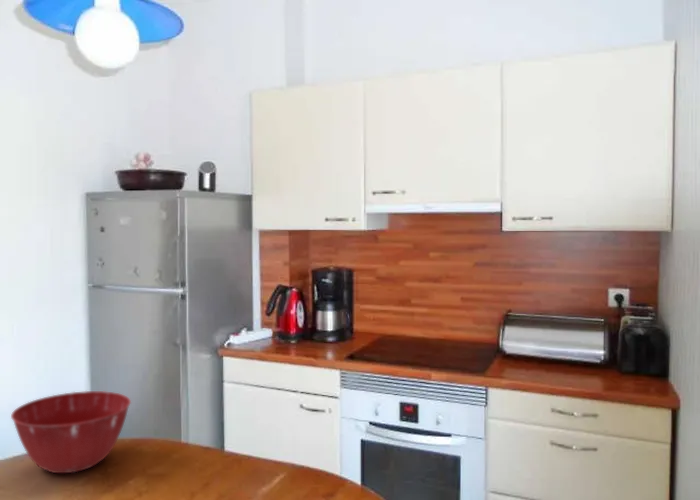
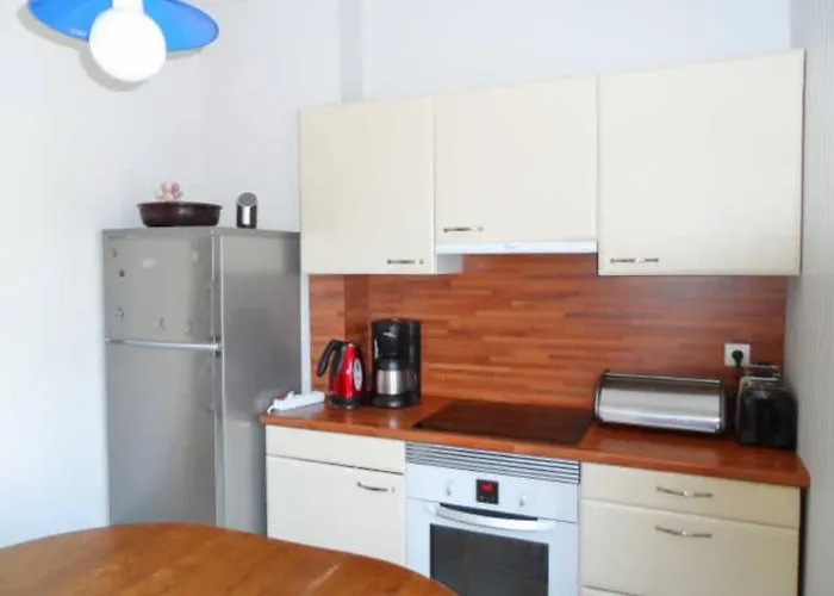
- mixing bowl [10,390,132,474]
